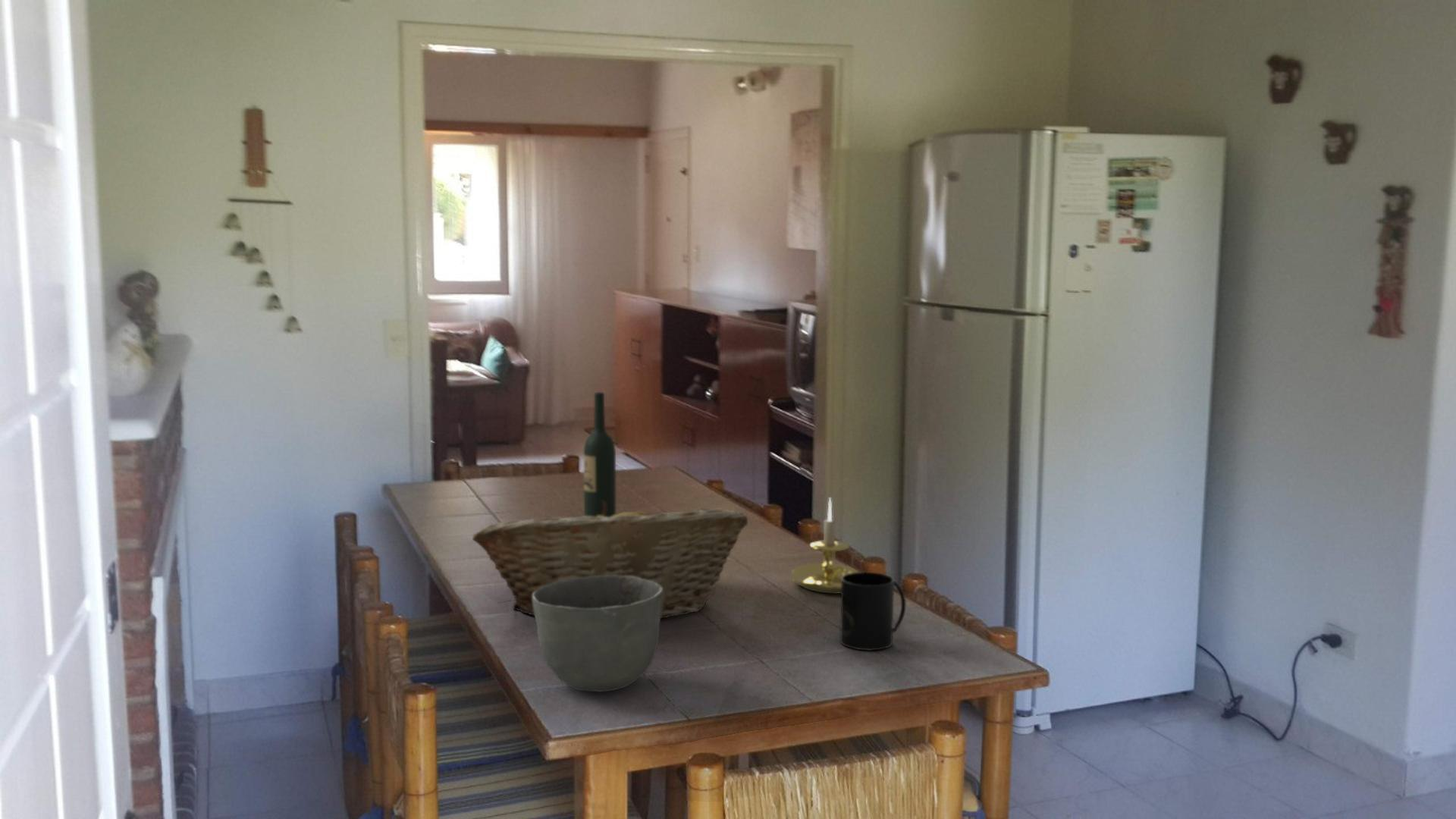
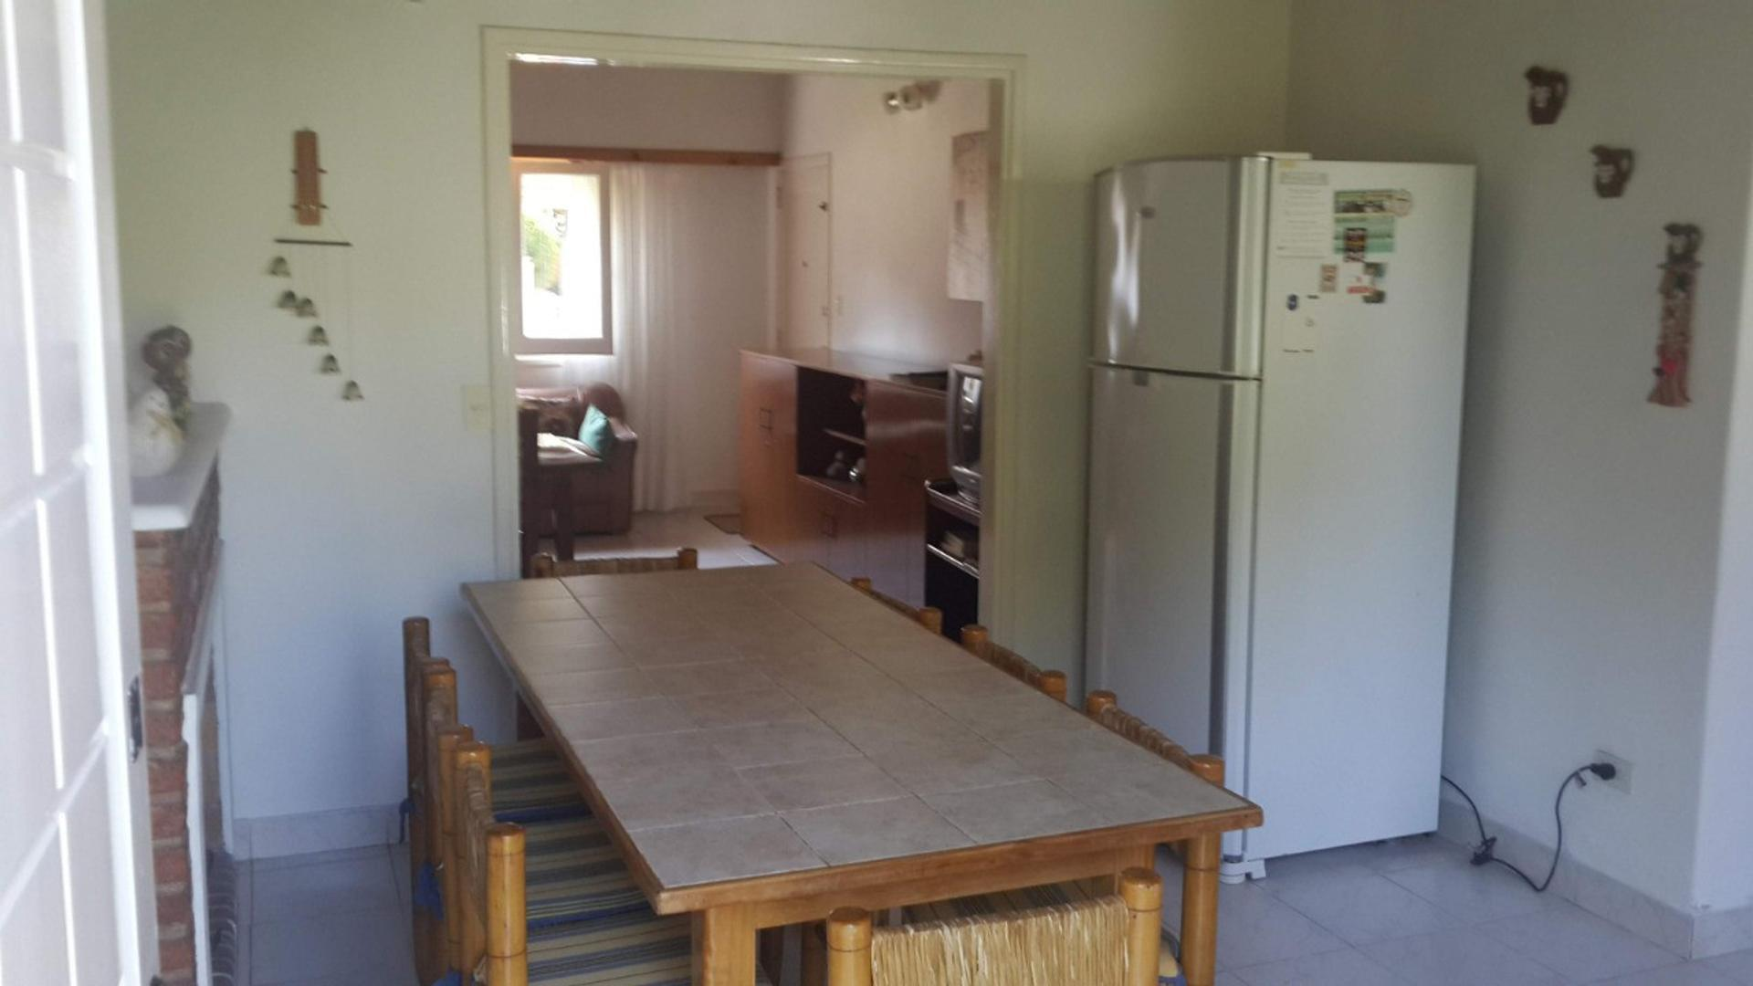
- fruit basket [472,501,748,619]
- candle holder [791,497,859,595]
- bowl [532,575,663,692]
- wine bottle [583,391,617,518]
- mug [839,572,906,651]
